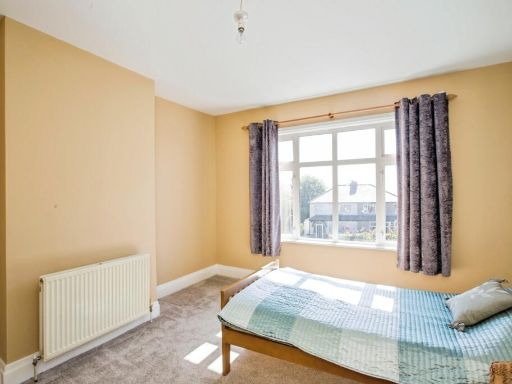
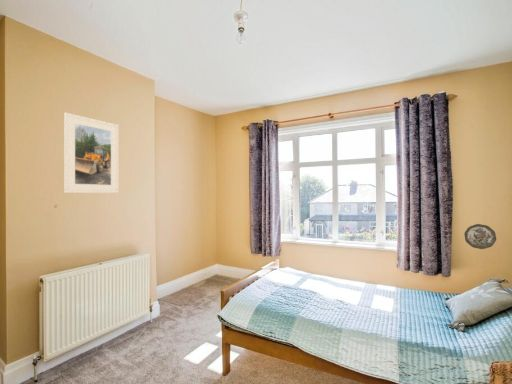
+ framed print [63,112,120,194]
+ decorative plate [463,223,497,250]
